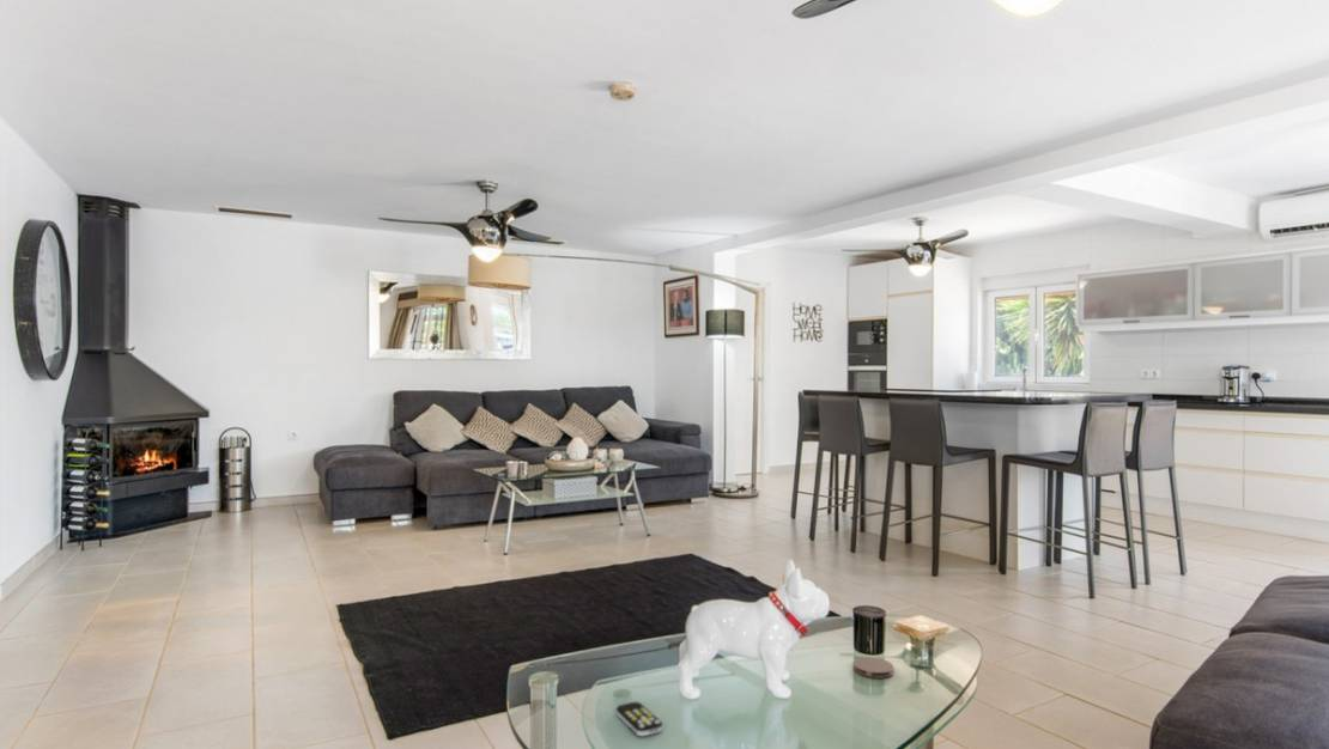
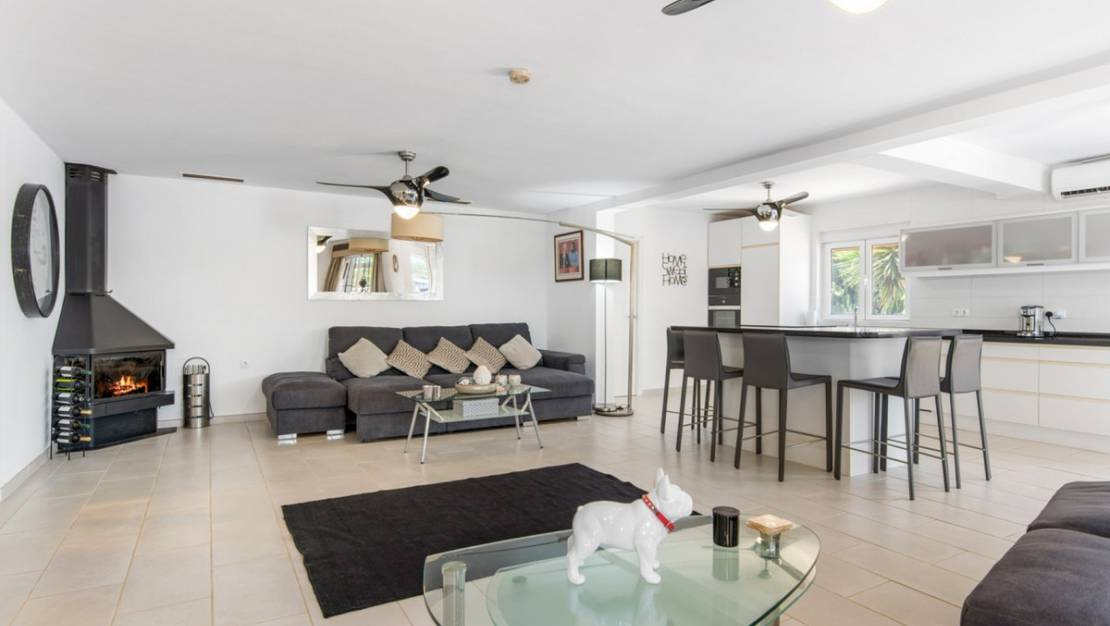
- coaster [852,656,894,680]
- remote control [615,700,663,737]
